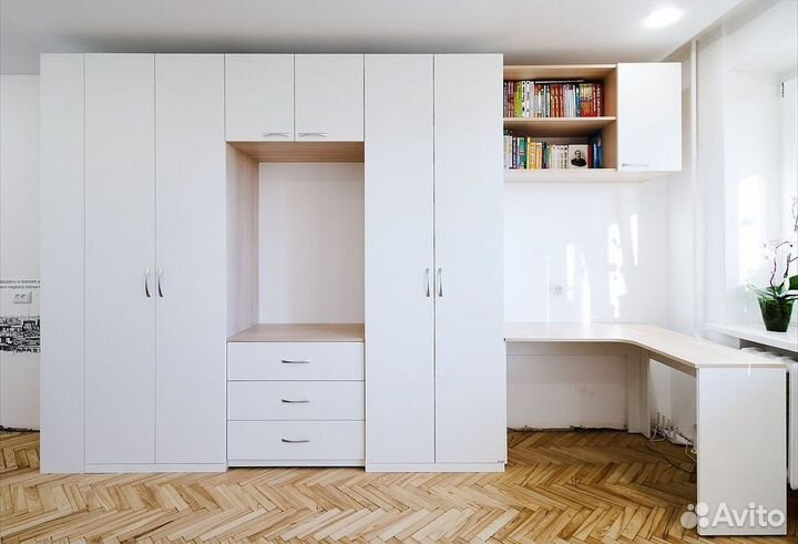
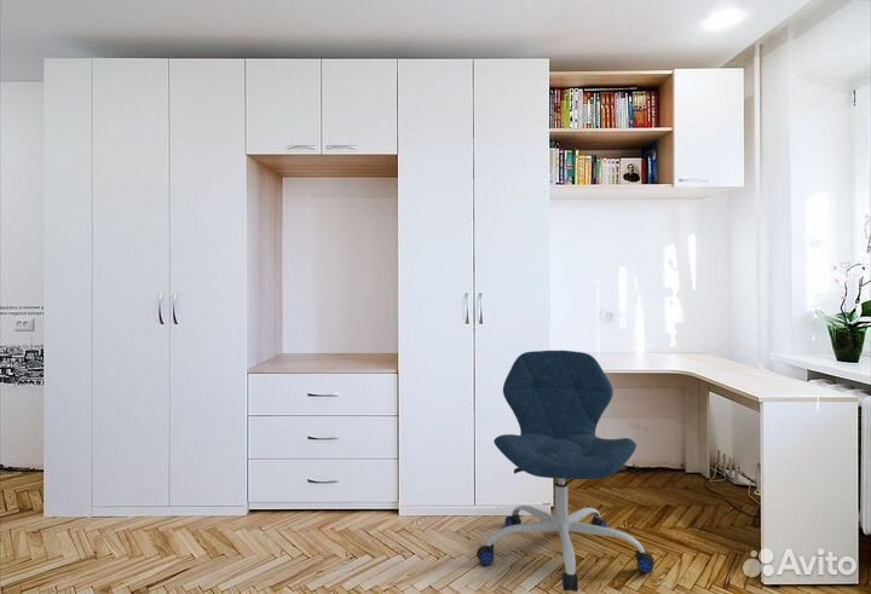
+ office chair [475,350,656,593]
